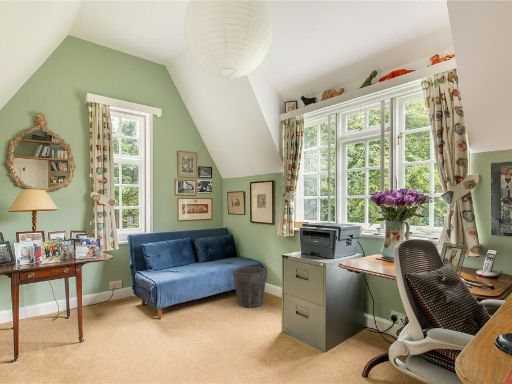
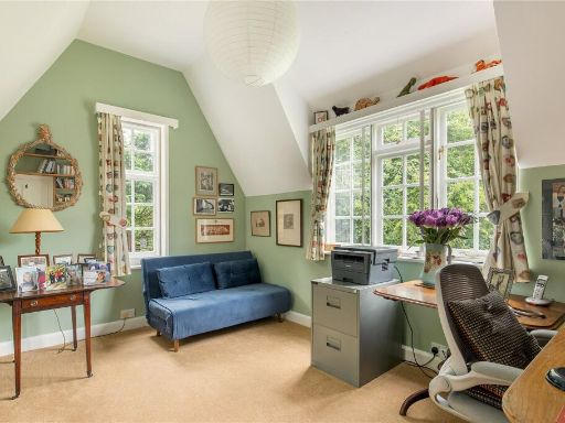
- waste bin [232,266,268,309]
